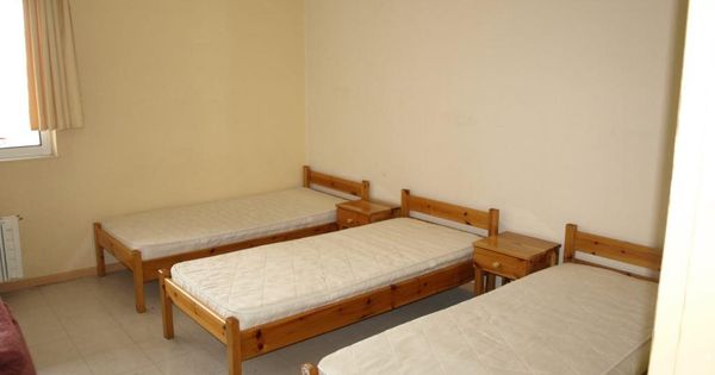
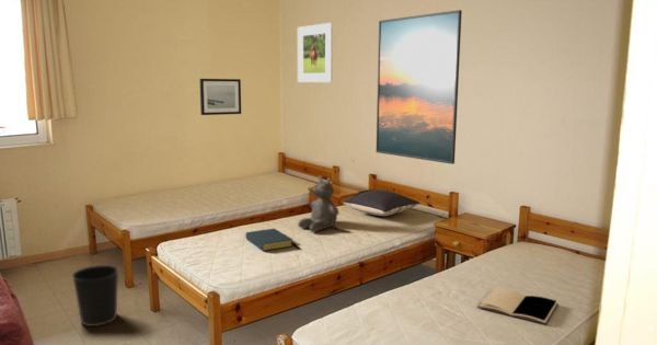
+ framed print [297,22,334,83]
+ teddy bear [297,174,341,233]
+ pillow [343,188,422,217]
+ wall art [198,78,242,116]
+ book [476,285,560,325]
+ hardback book [244,228,293,252]
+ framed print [374,9,463,165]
+ wastebasket [71,264,120,327]
